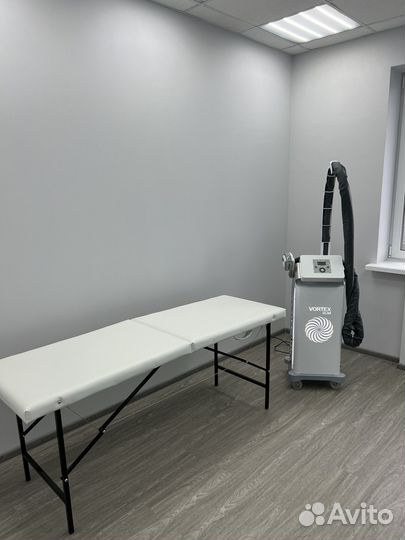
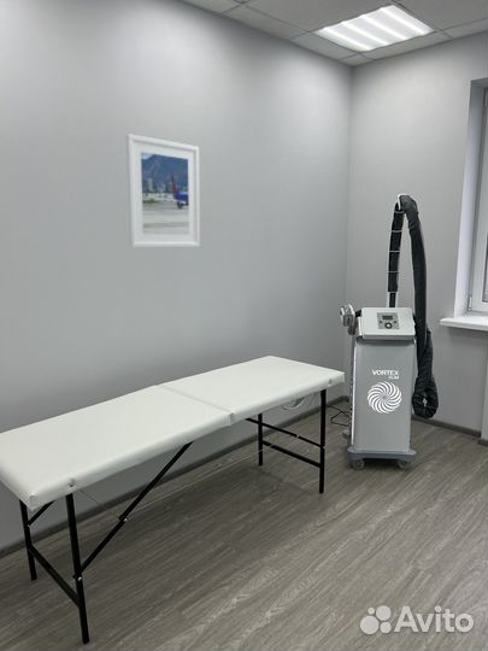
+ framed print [125,133,201,248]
